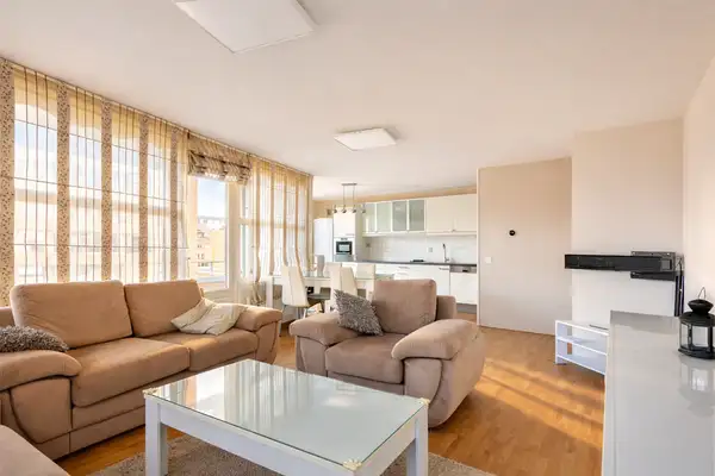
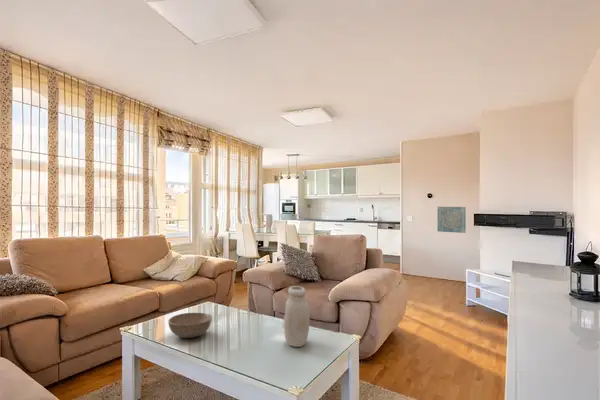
+ jar [283,285,311,348]
+ wall art [437,206,467,234]
+ bowl [167,312,213,339]
